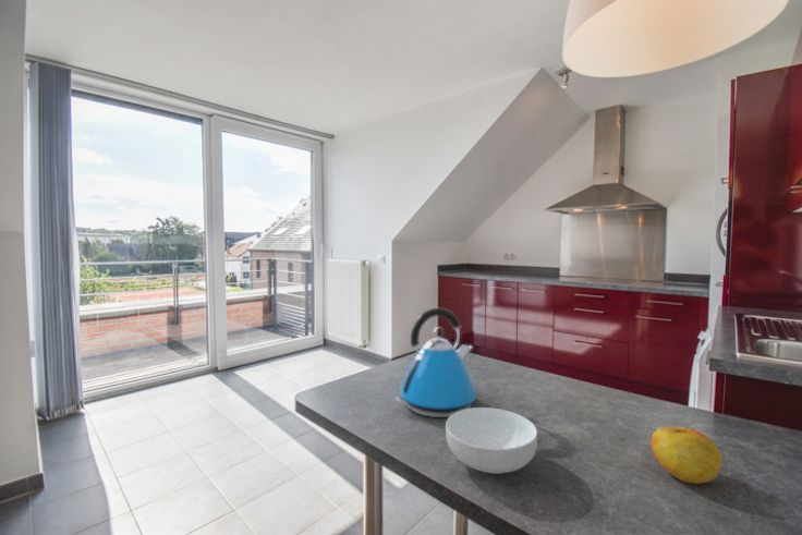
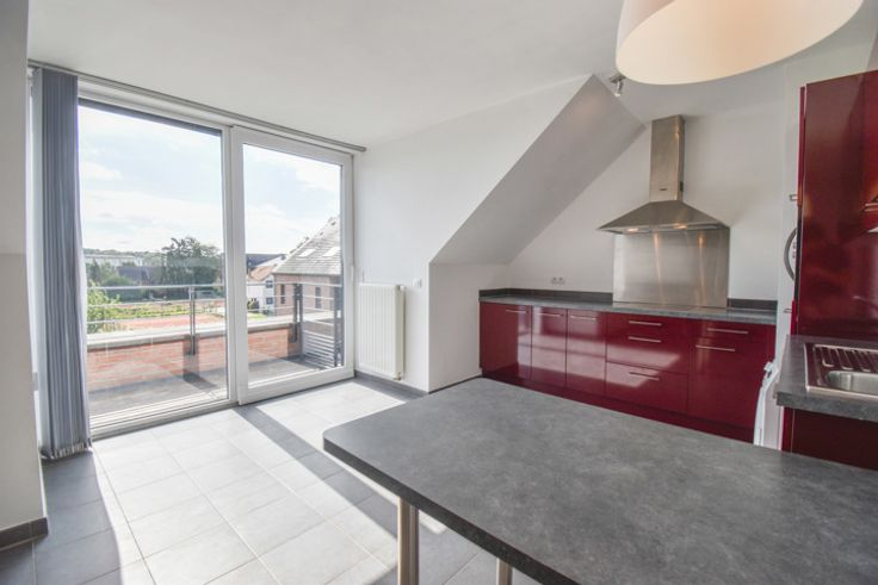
- apple [649,426,724,485]
- kettle [394,307,477,418]
- cereal bowl [445,406,538,475]
